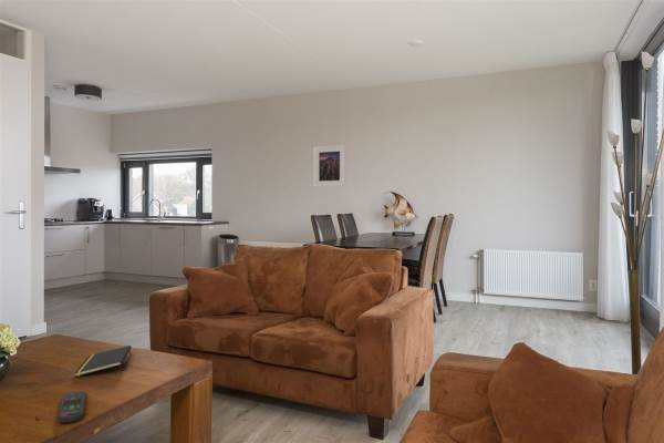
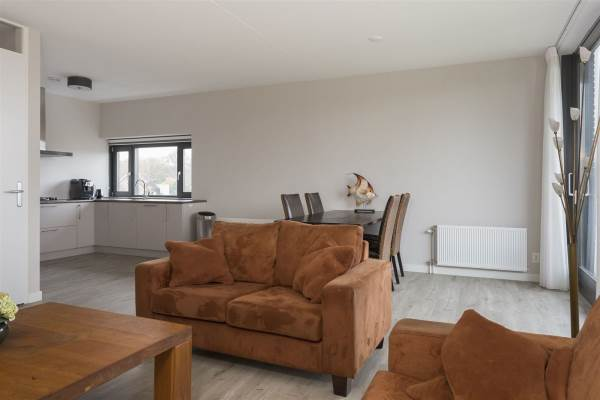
- remote control [56,390,86,424]
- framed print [313,144,346,188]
- notepad [73,344,133,378]
